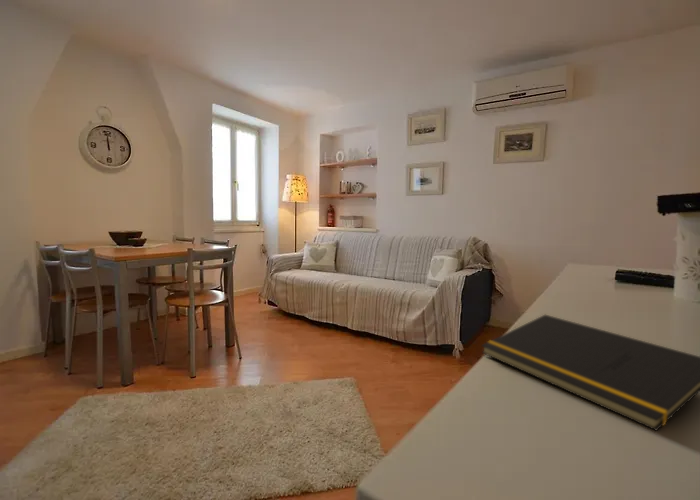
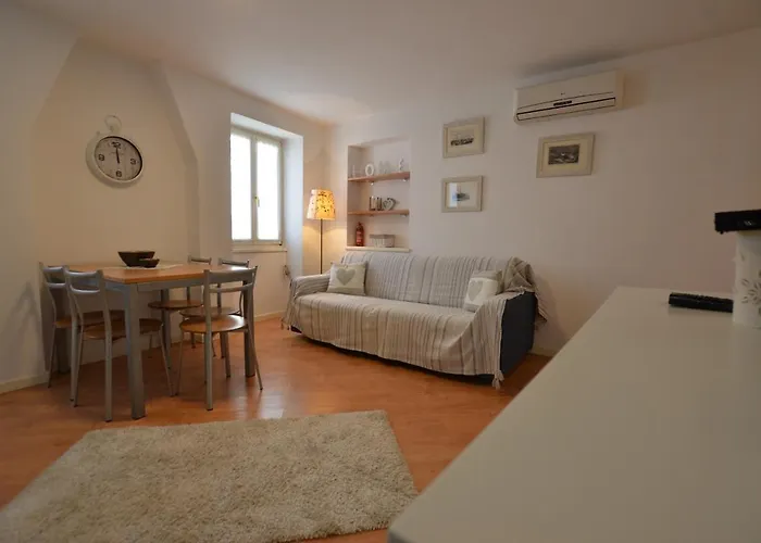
- notepad [480,314,700,432]
